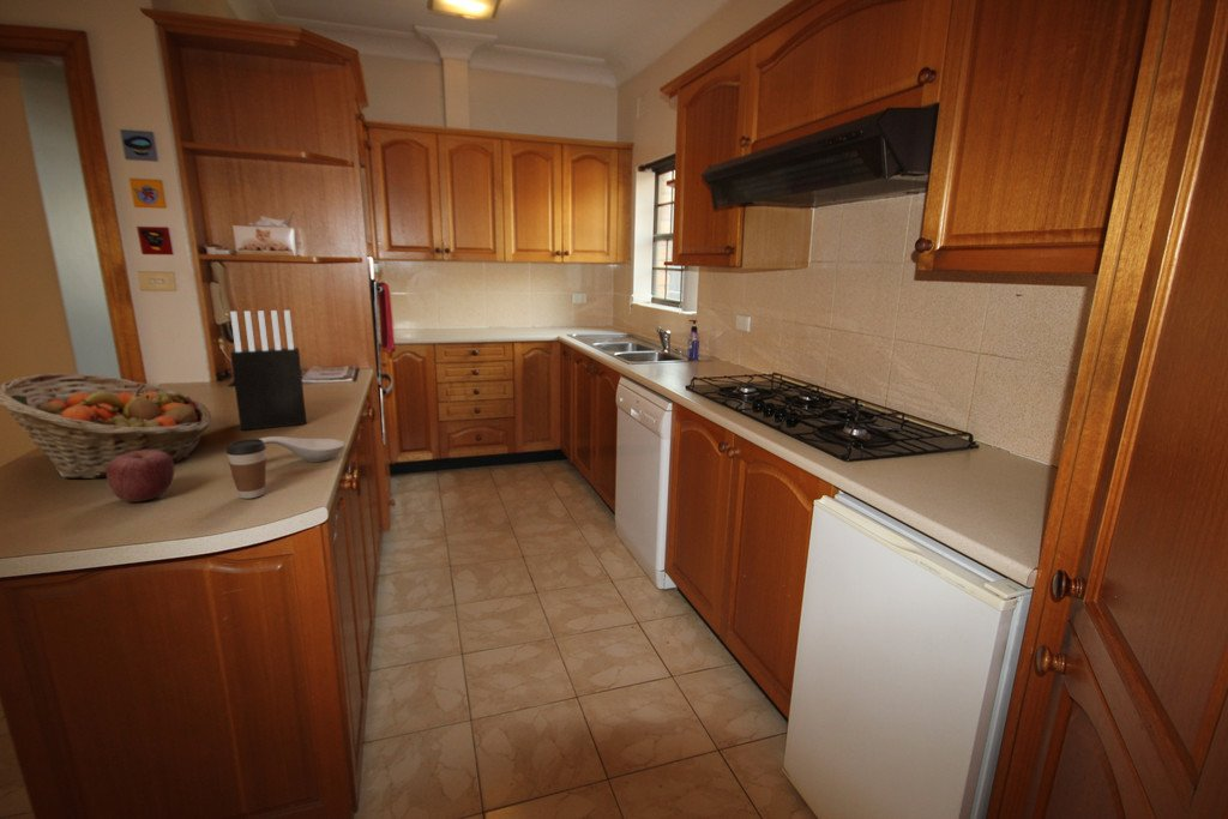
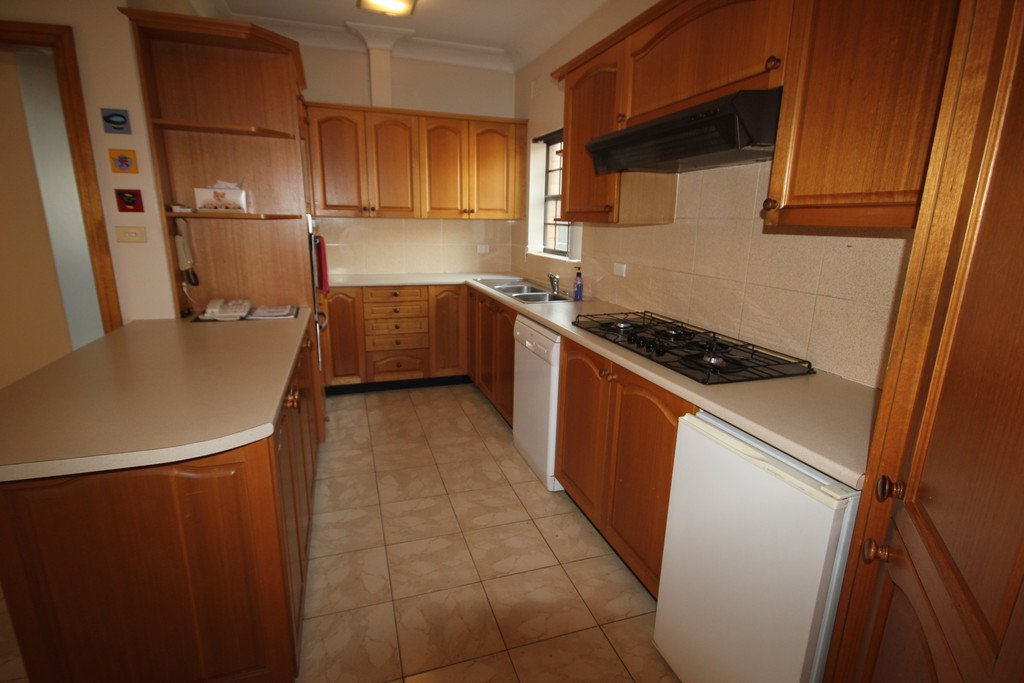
- fruit basket [0,372,212,480]
- knife block [229,309,308,432]
- apple [106,450,175,504]
- spoon rest [259,435,347,463]
- coffee cup [225,438,267,500]
